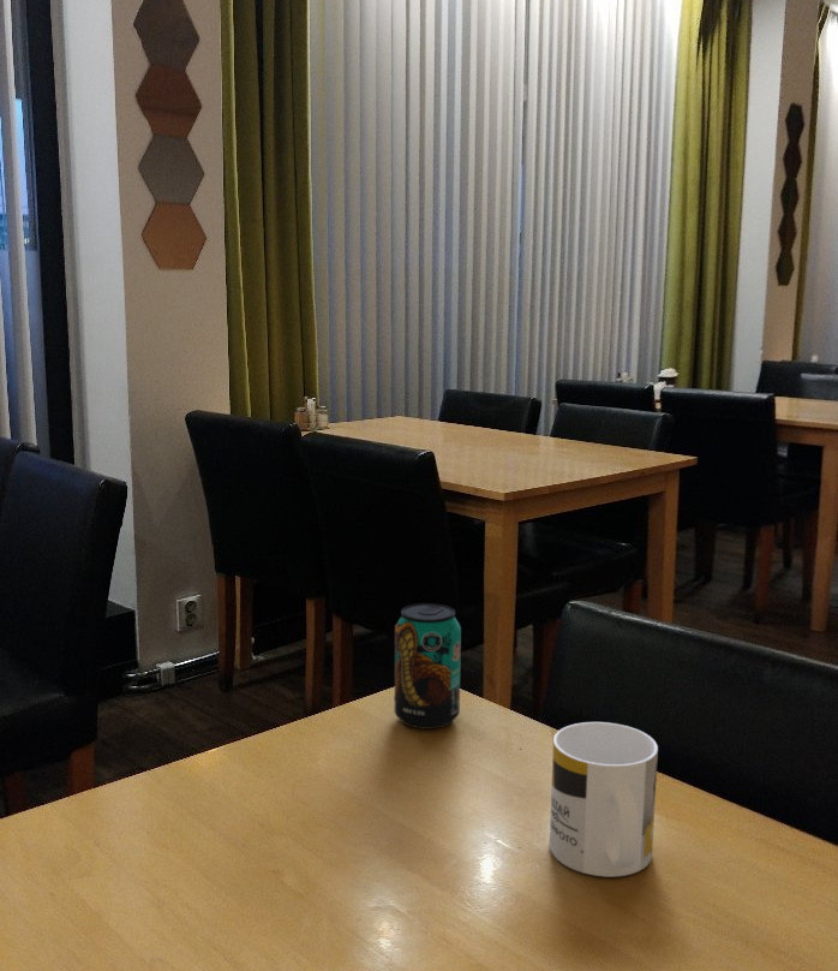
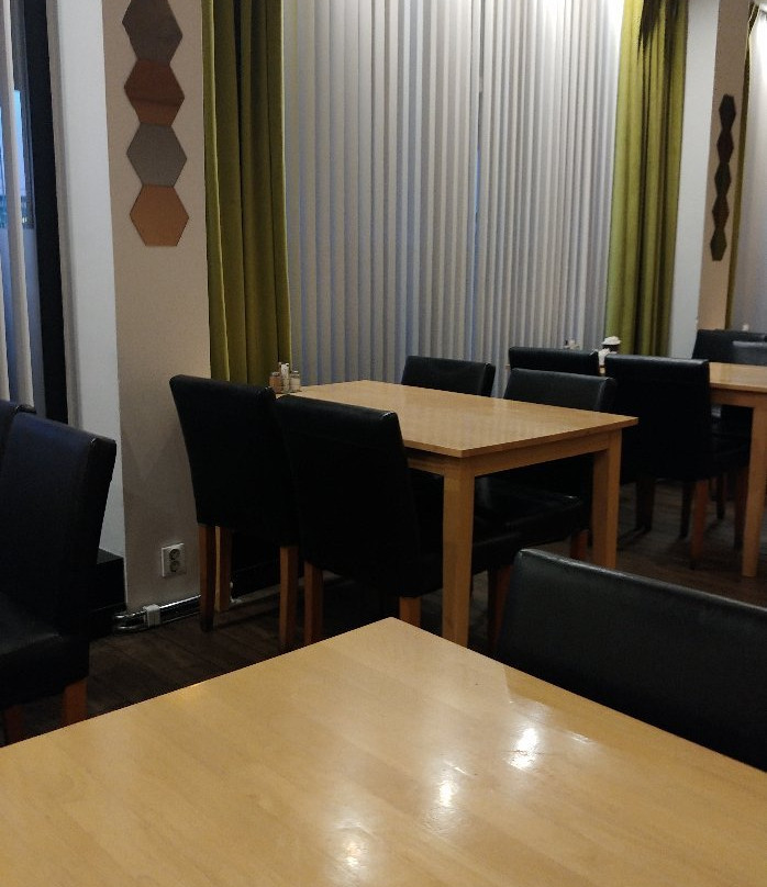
- mug [549,721,659,877]
- beverage can [394,602,462,731]
